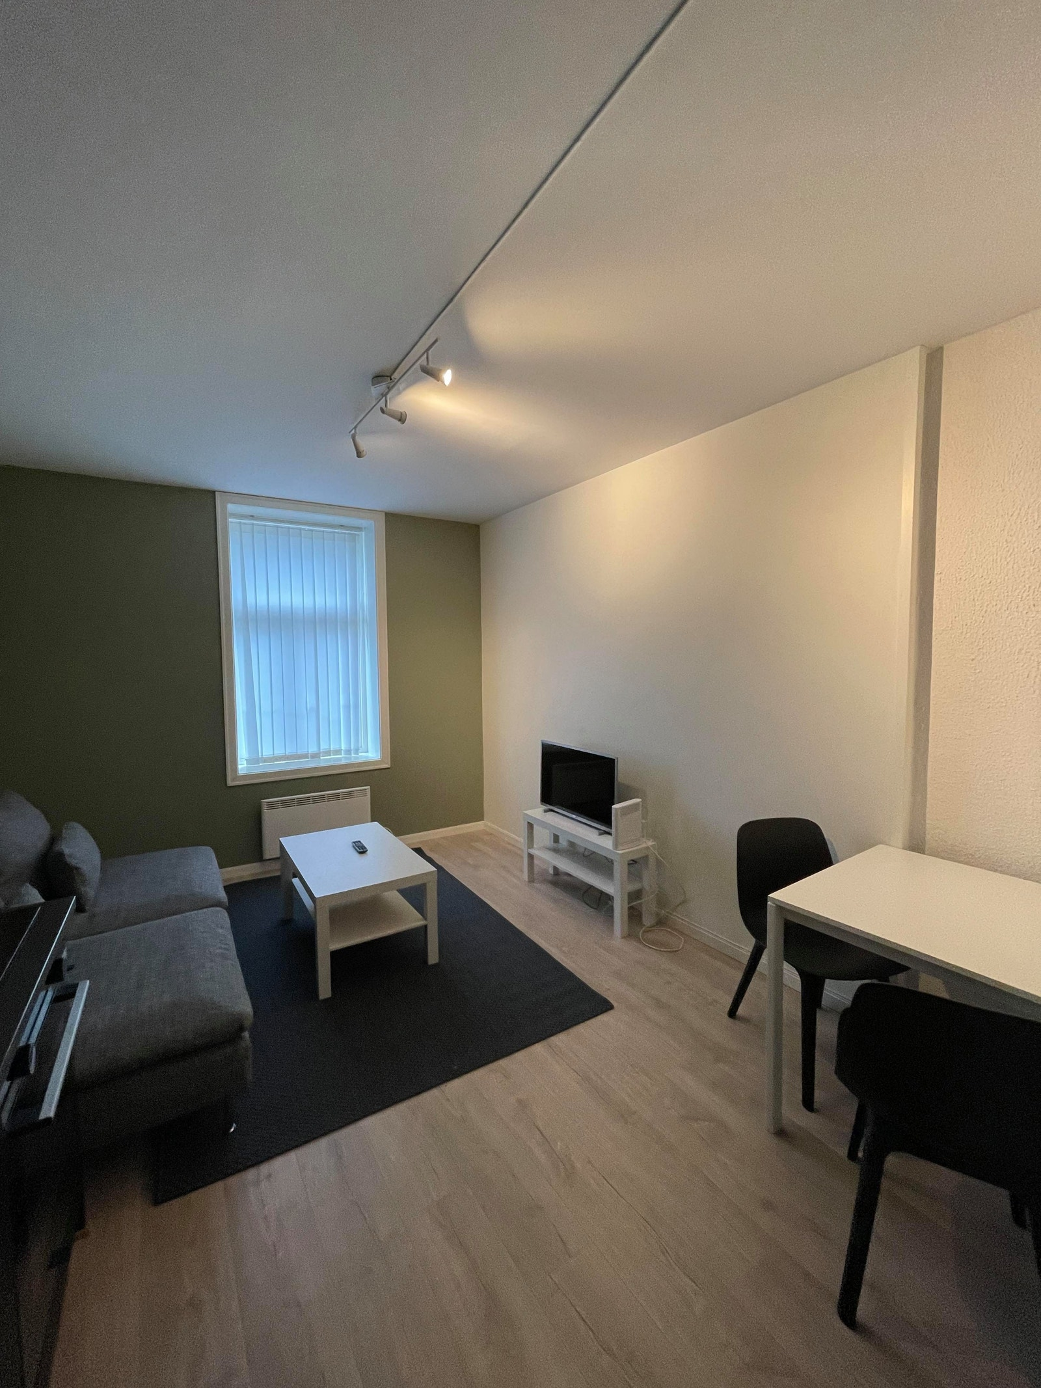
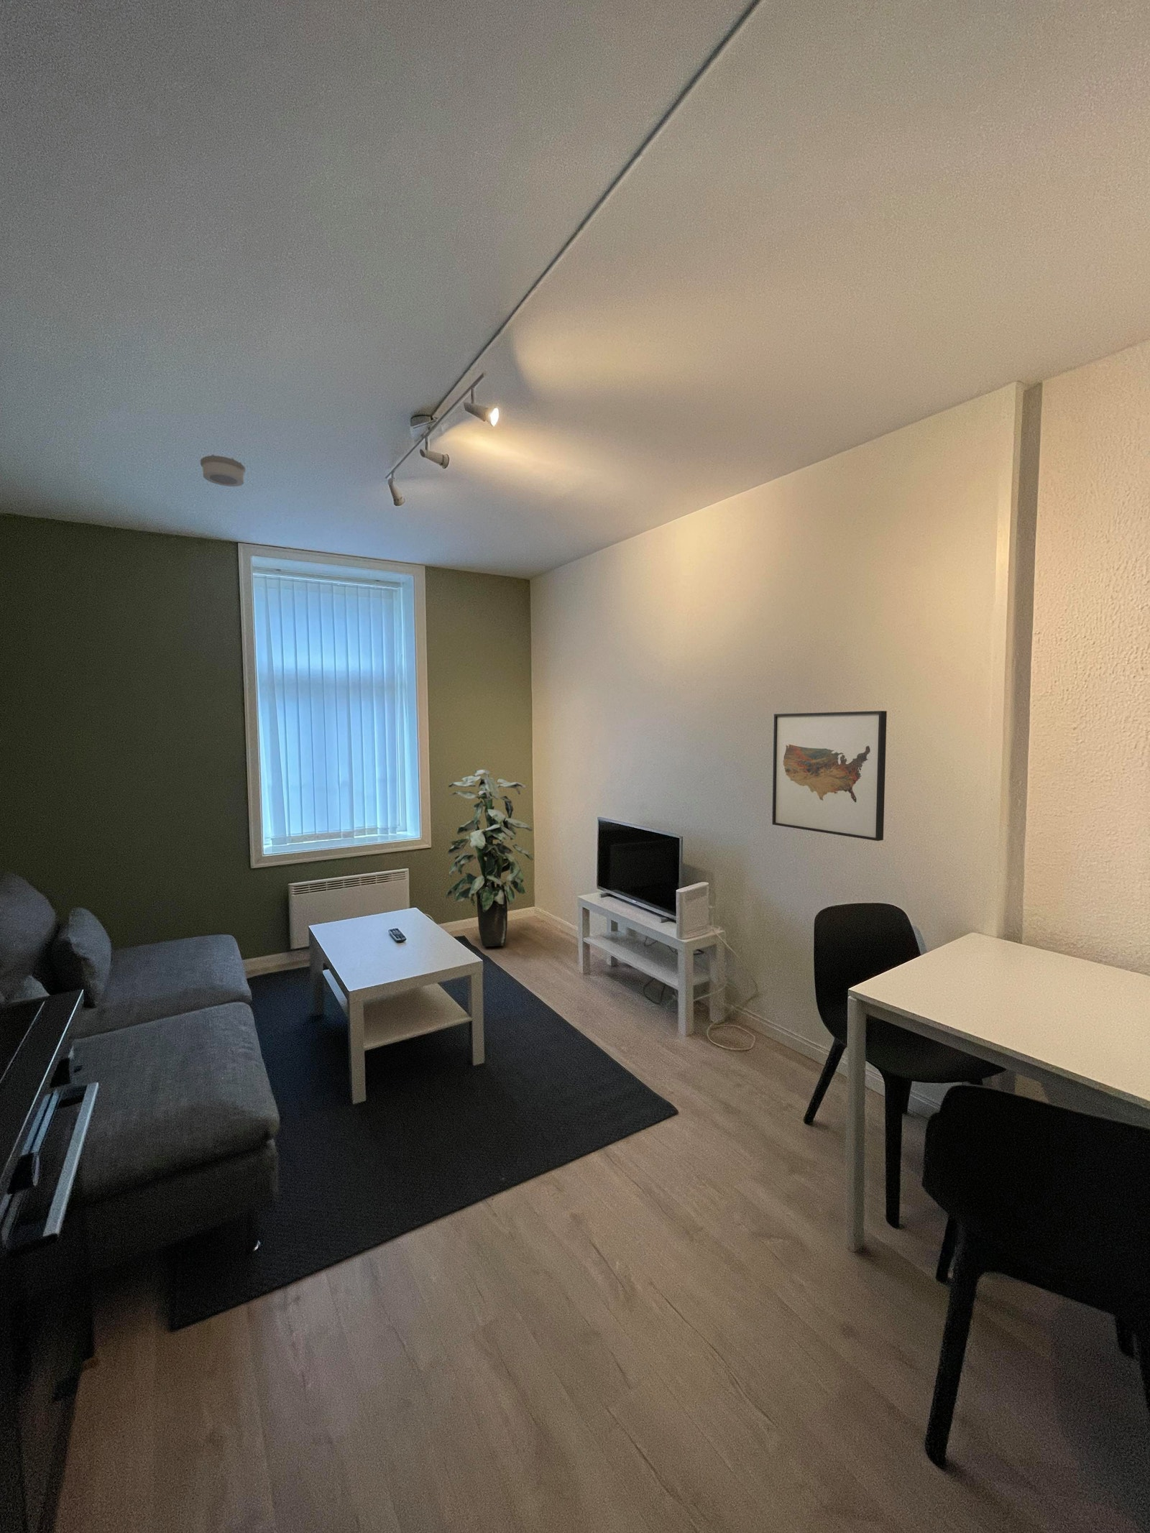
+ wall art [771,710,888,842]
+ smoke detector [199,453,245,487]
+ indoor plant [446,770,534,947]
